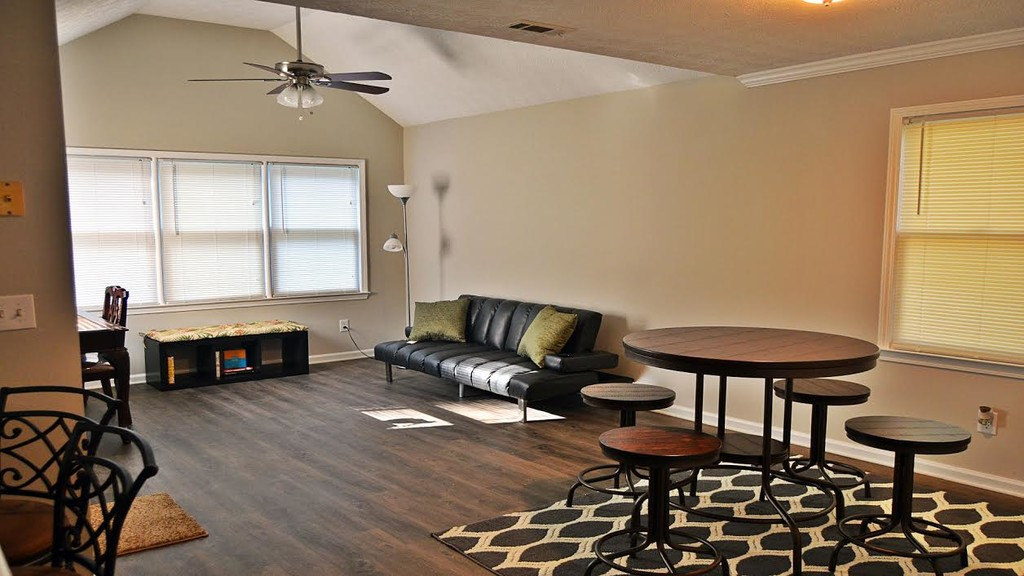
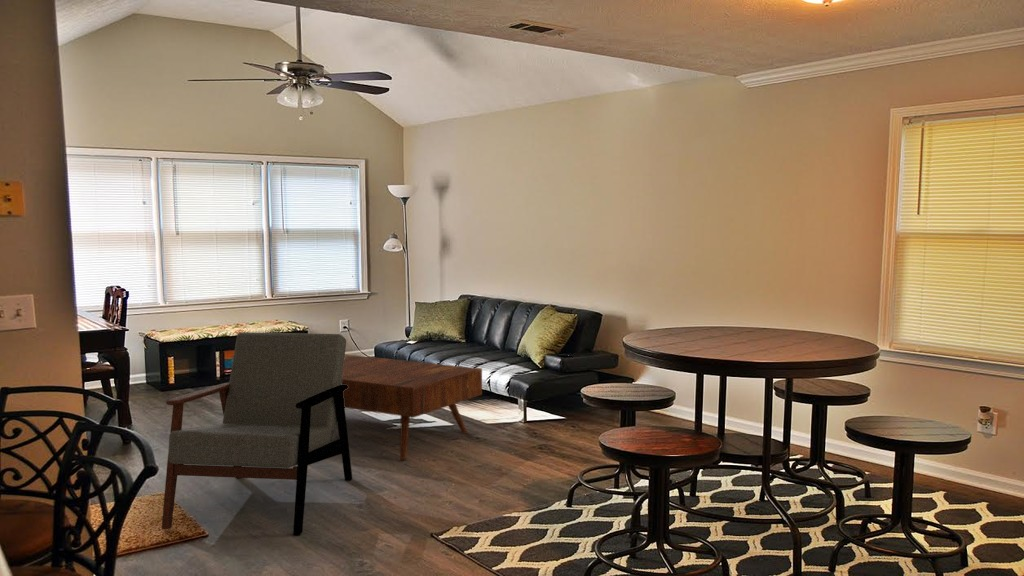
+ armchair [161,331,353,536]
+ coffee table [341,353,483,461]
